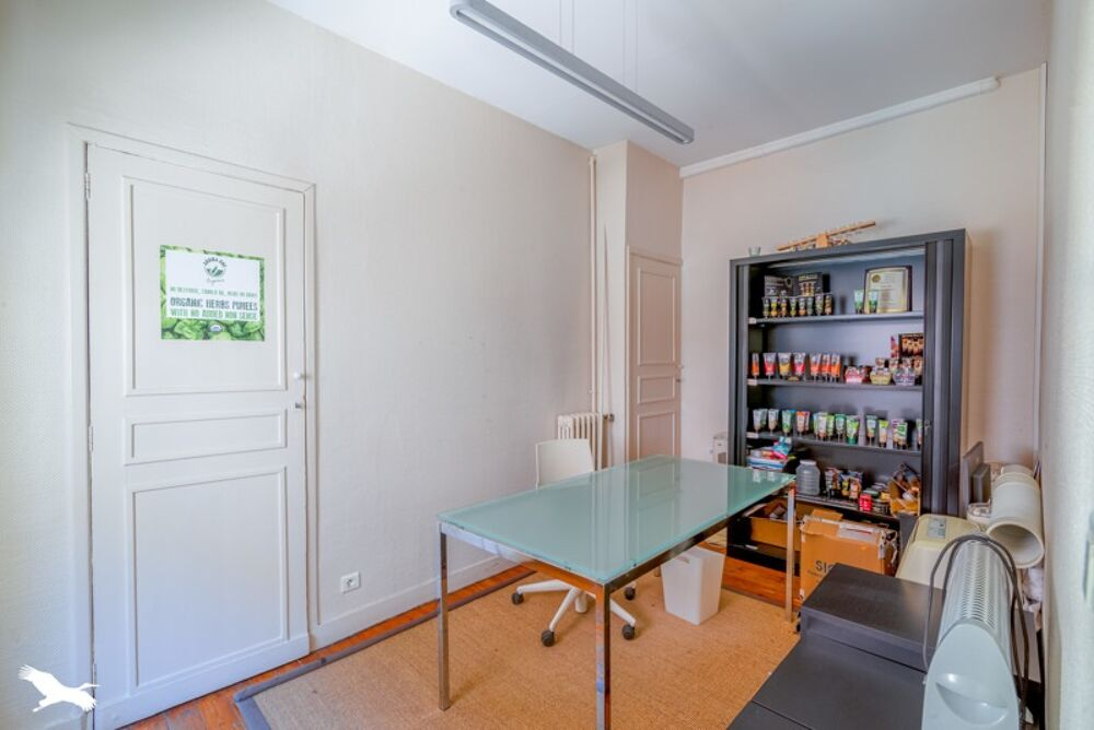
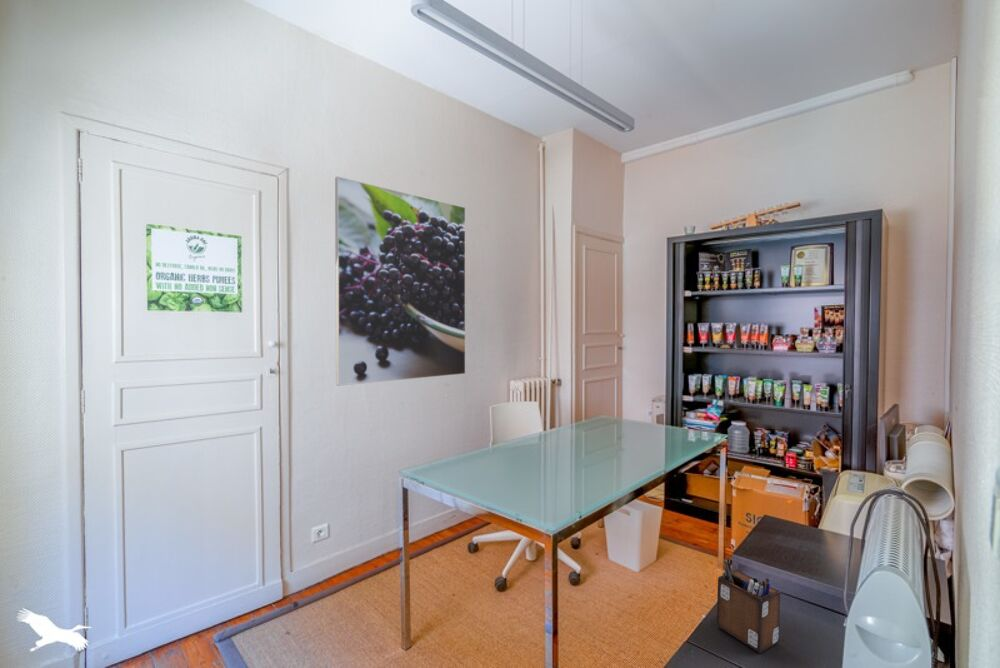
+ desk organizer [716,558,781,654]
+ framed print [334,175,466,387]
